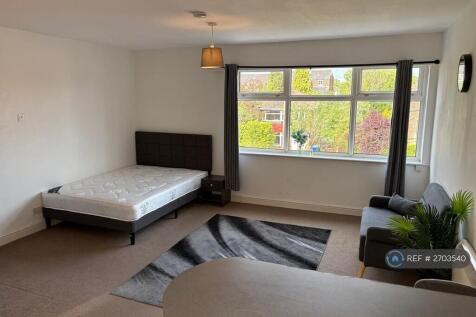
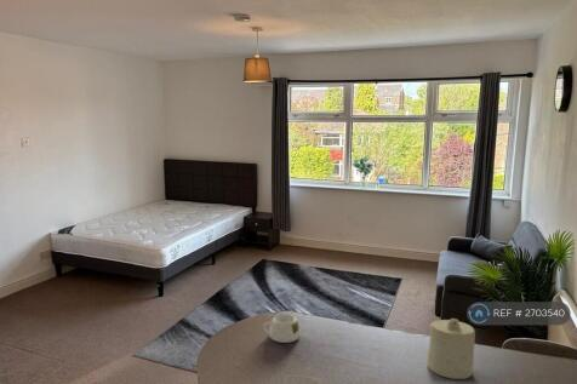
+ candle [425,317,476,380]
+ mug [262,313,302,344]
